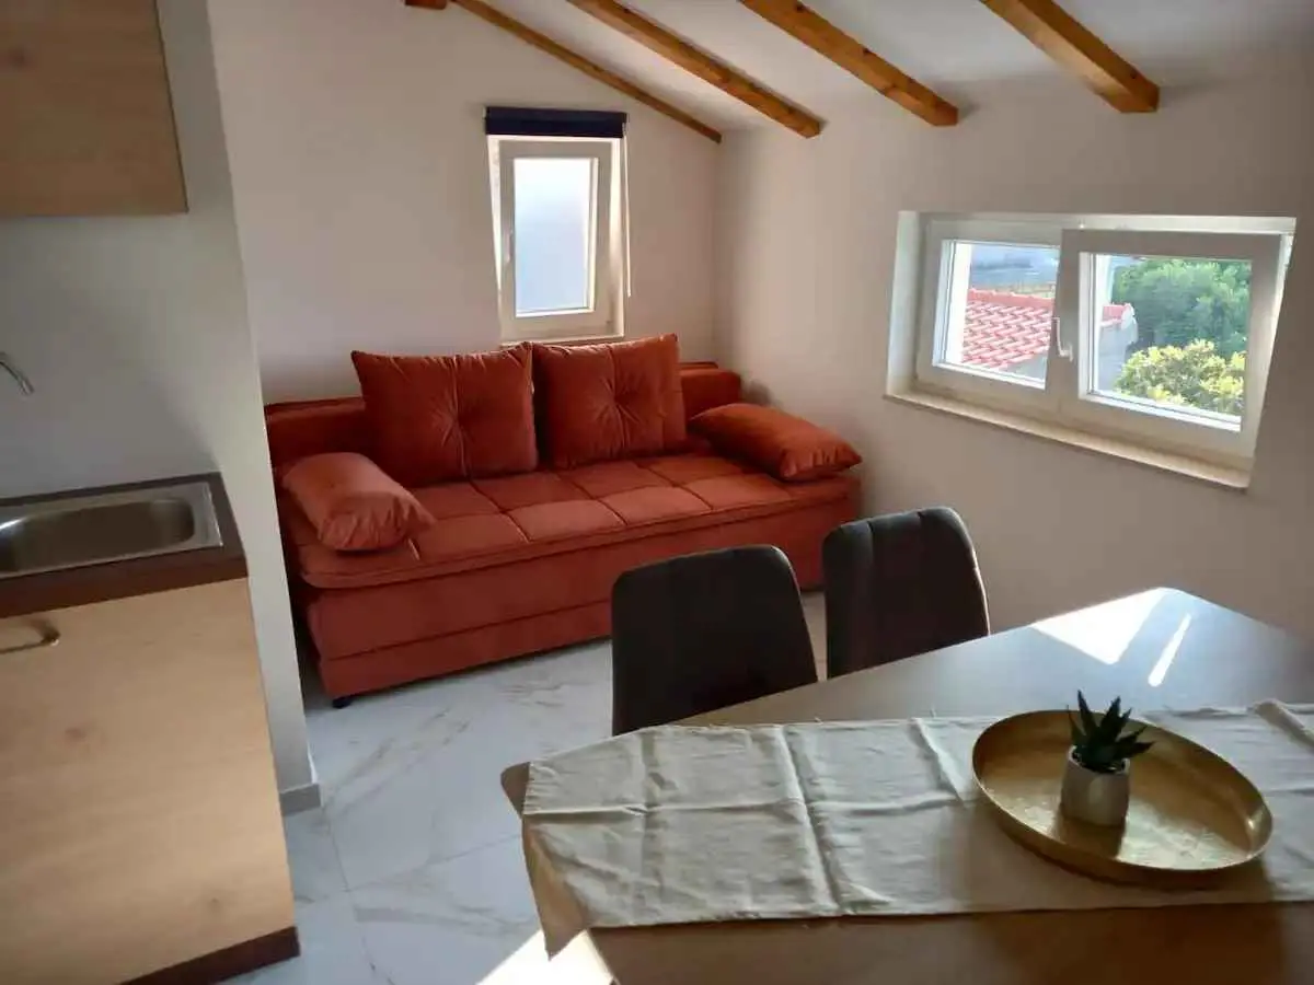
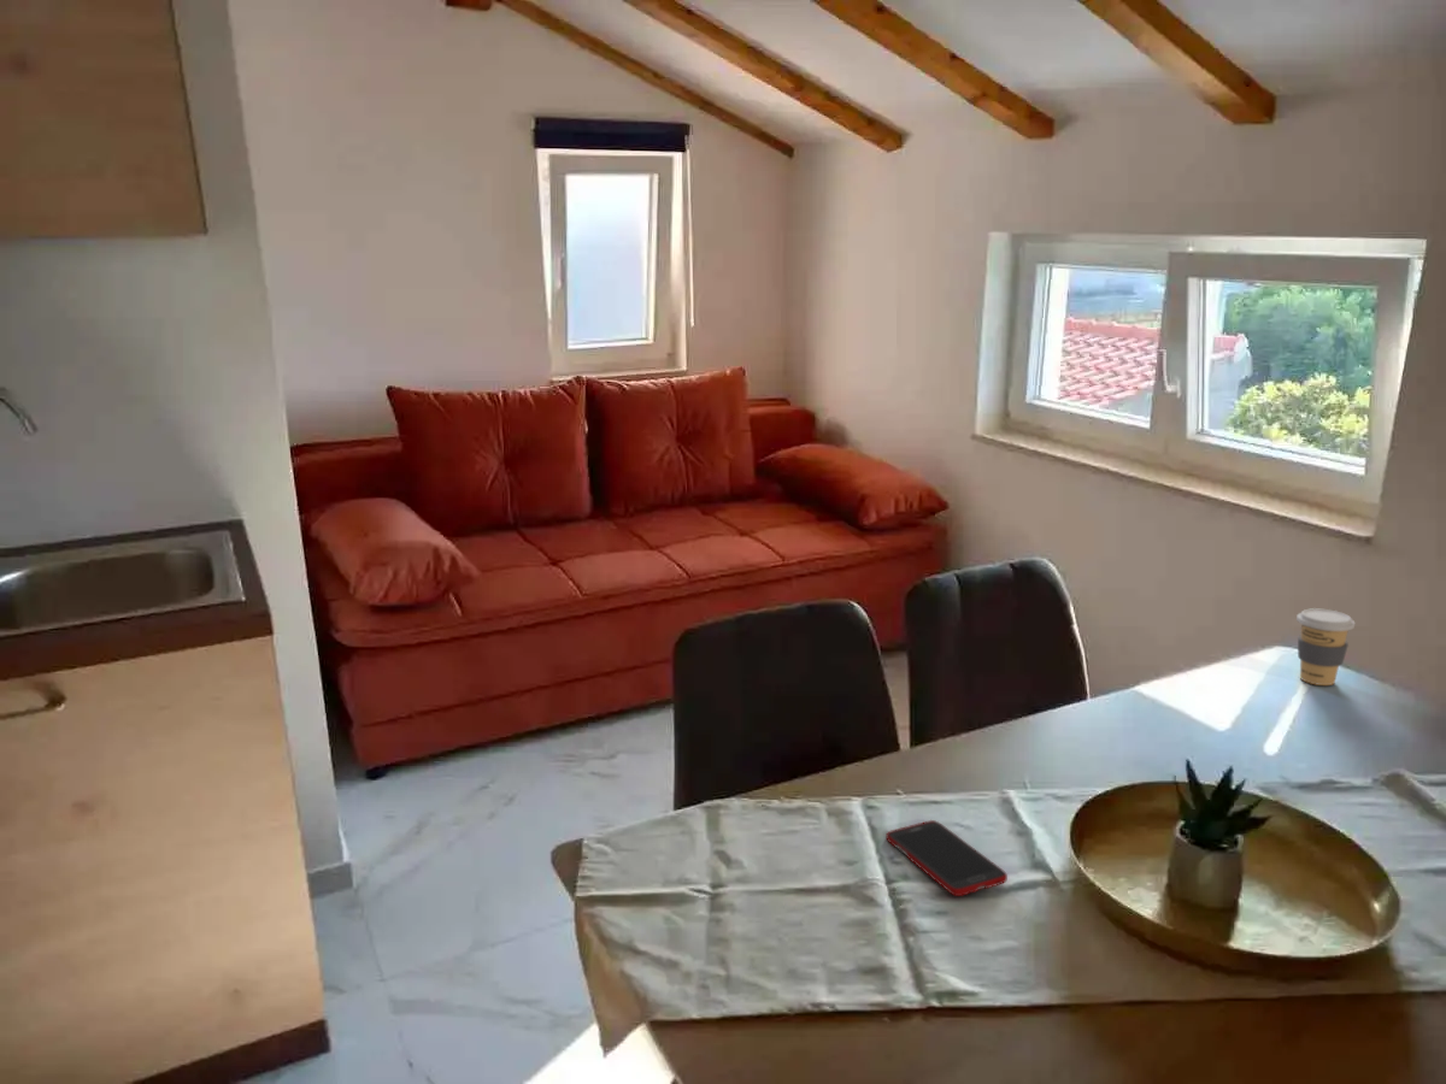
+ cell phone [884,819,1009,897]
+ coffee cup [1295,607,1357,687]
